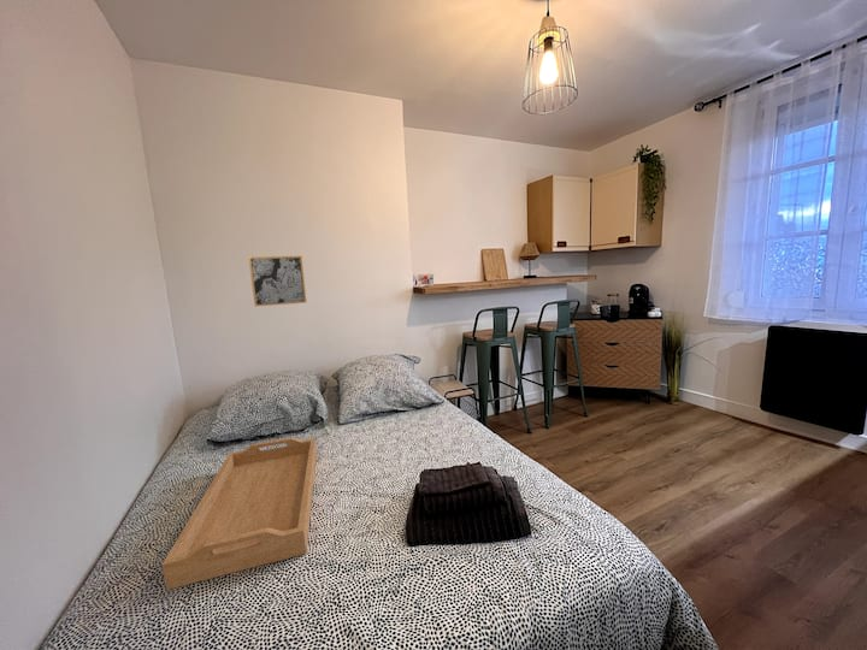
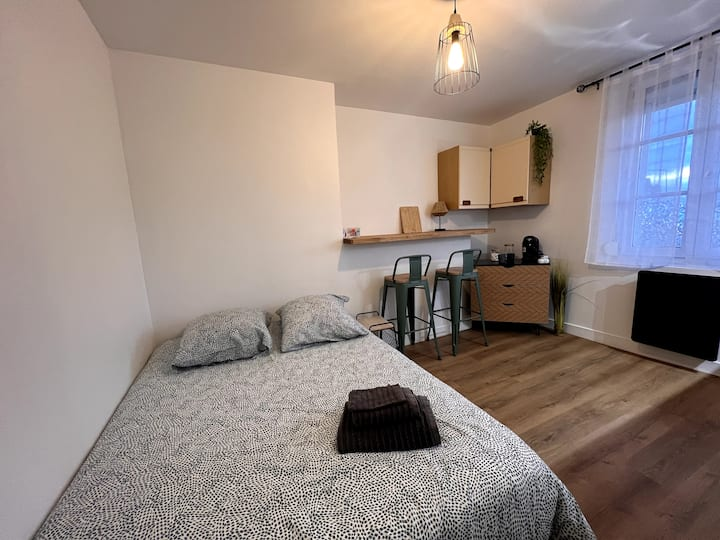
- wall art [248,255,307,307]
- serving tray [161,437,318,591]
